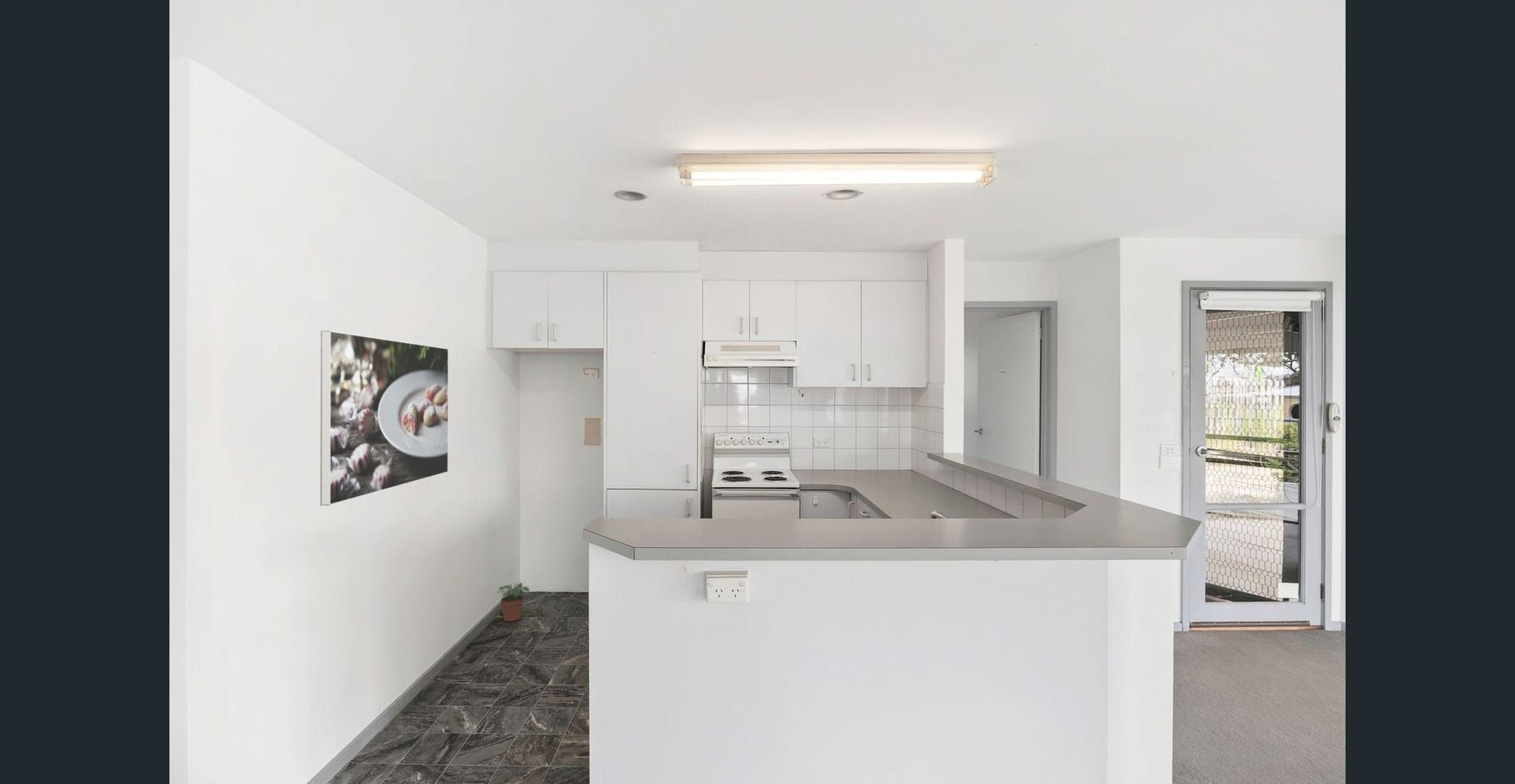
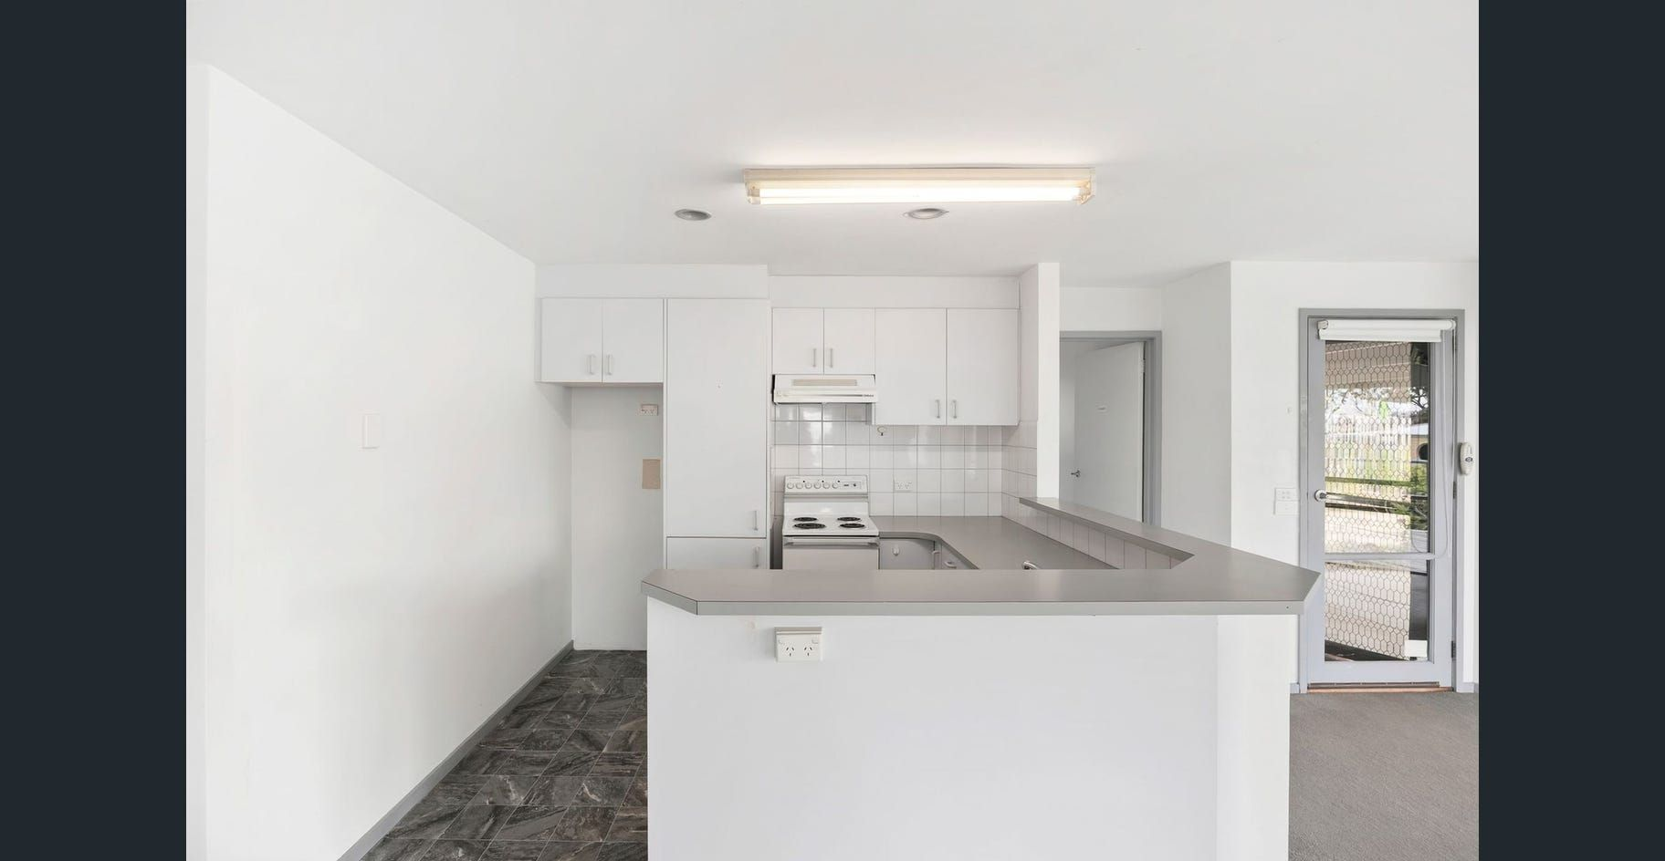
- potted plant [497,583,531,623]
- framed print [320,330,449,507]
